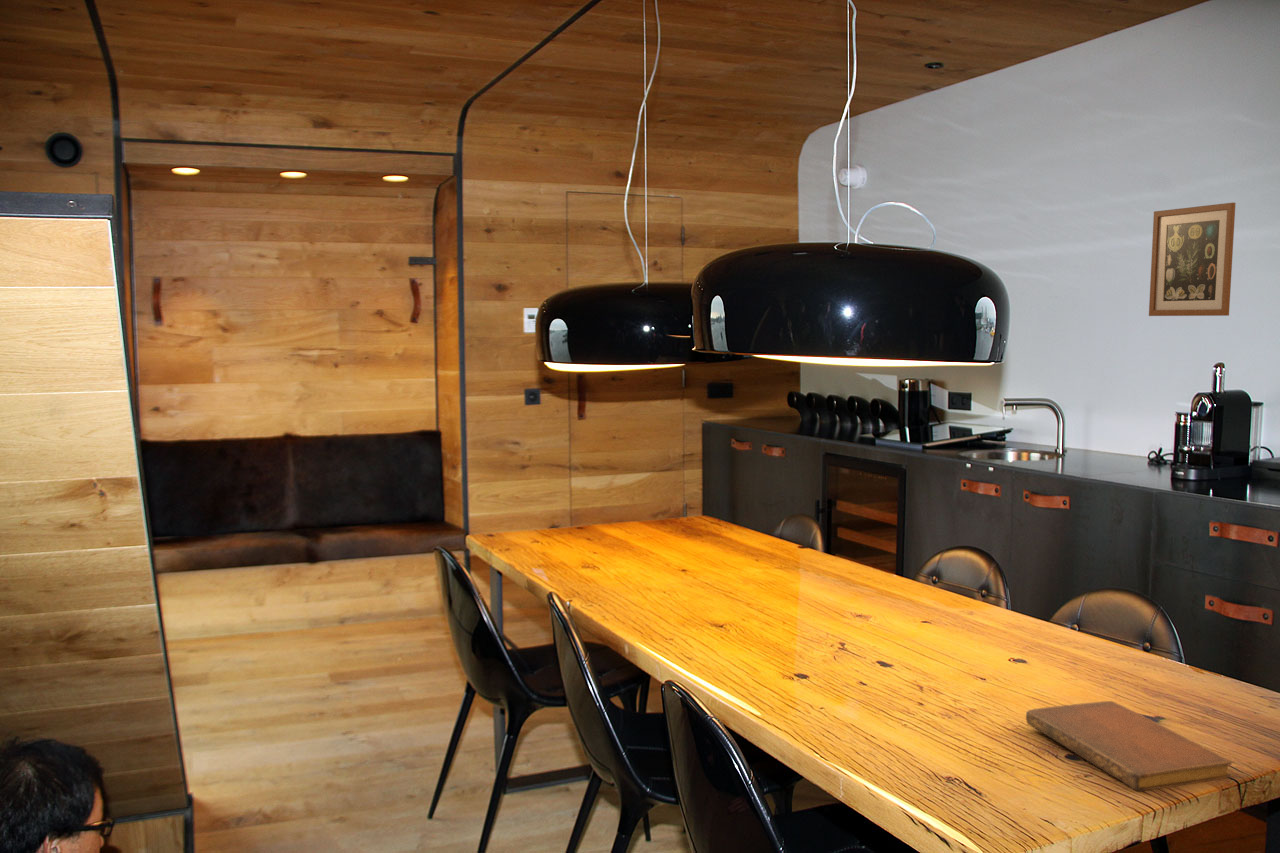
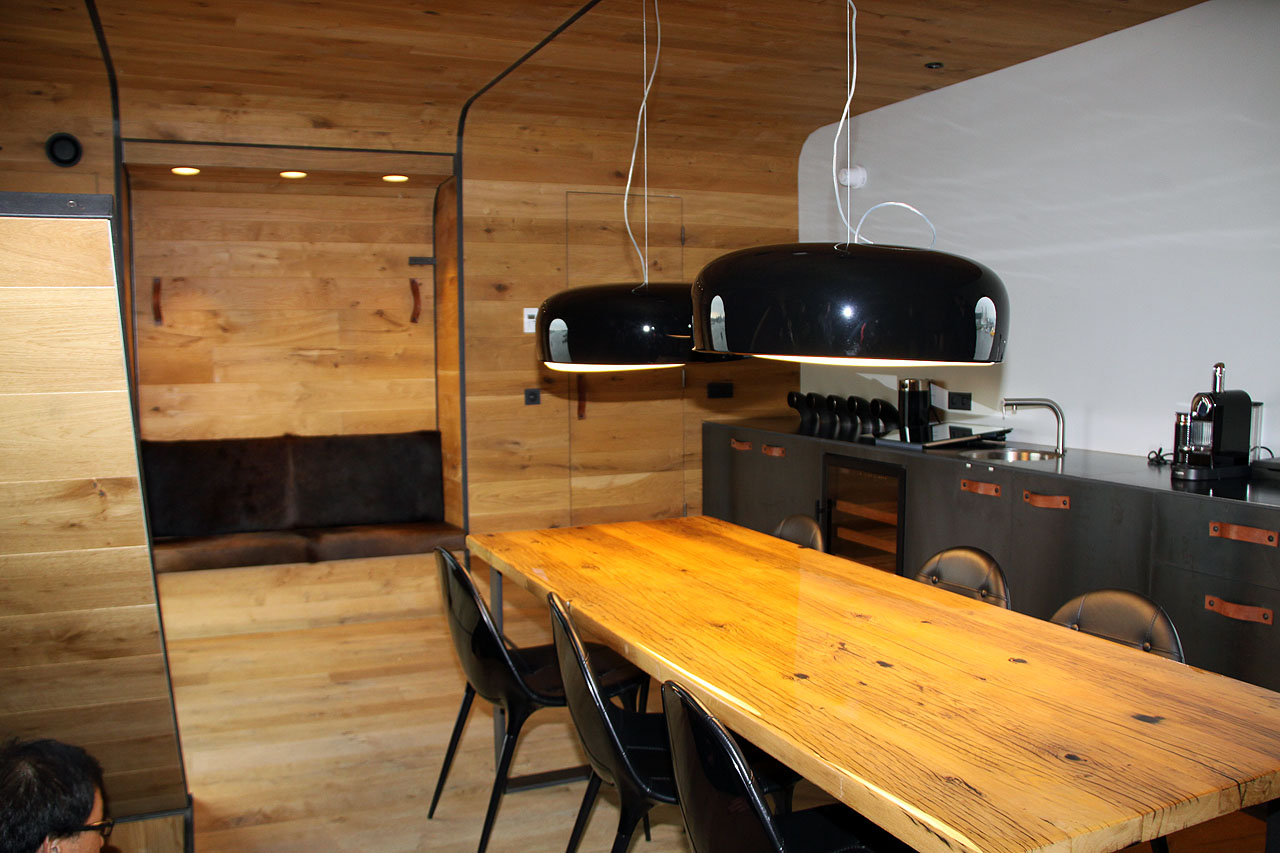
- wall art [1148,202,1236,317]
- notebook [1025,700,1233,792]
